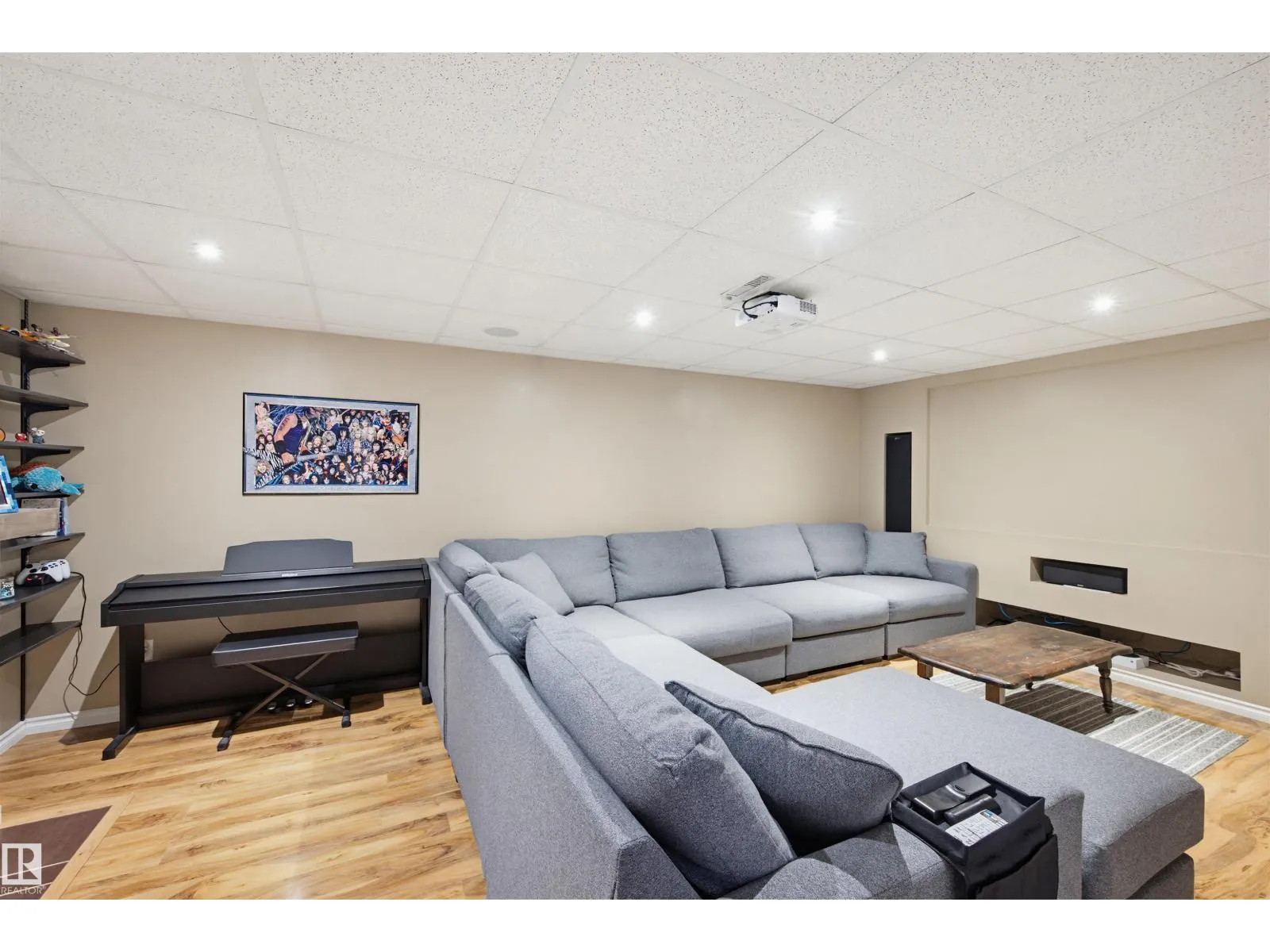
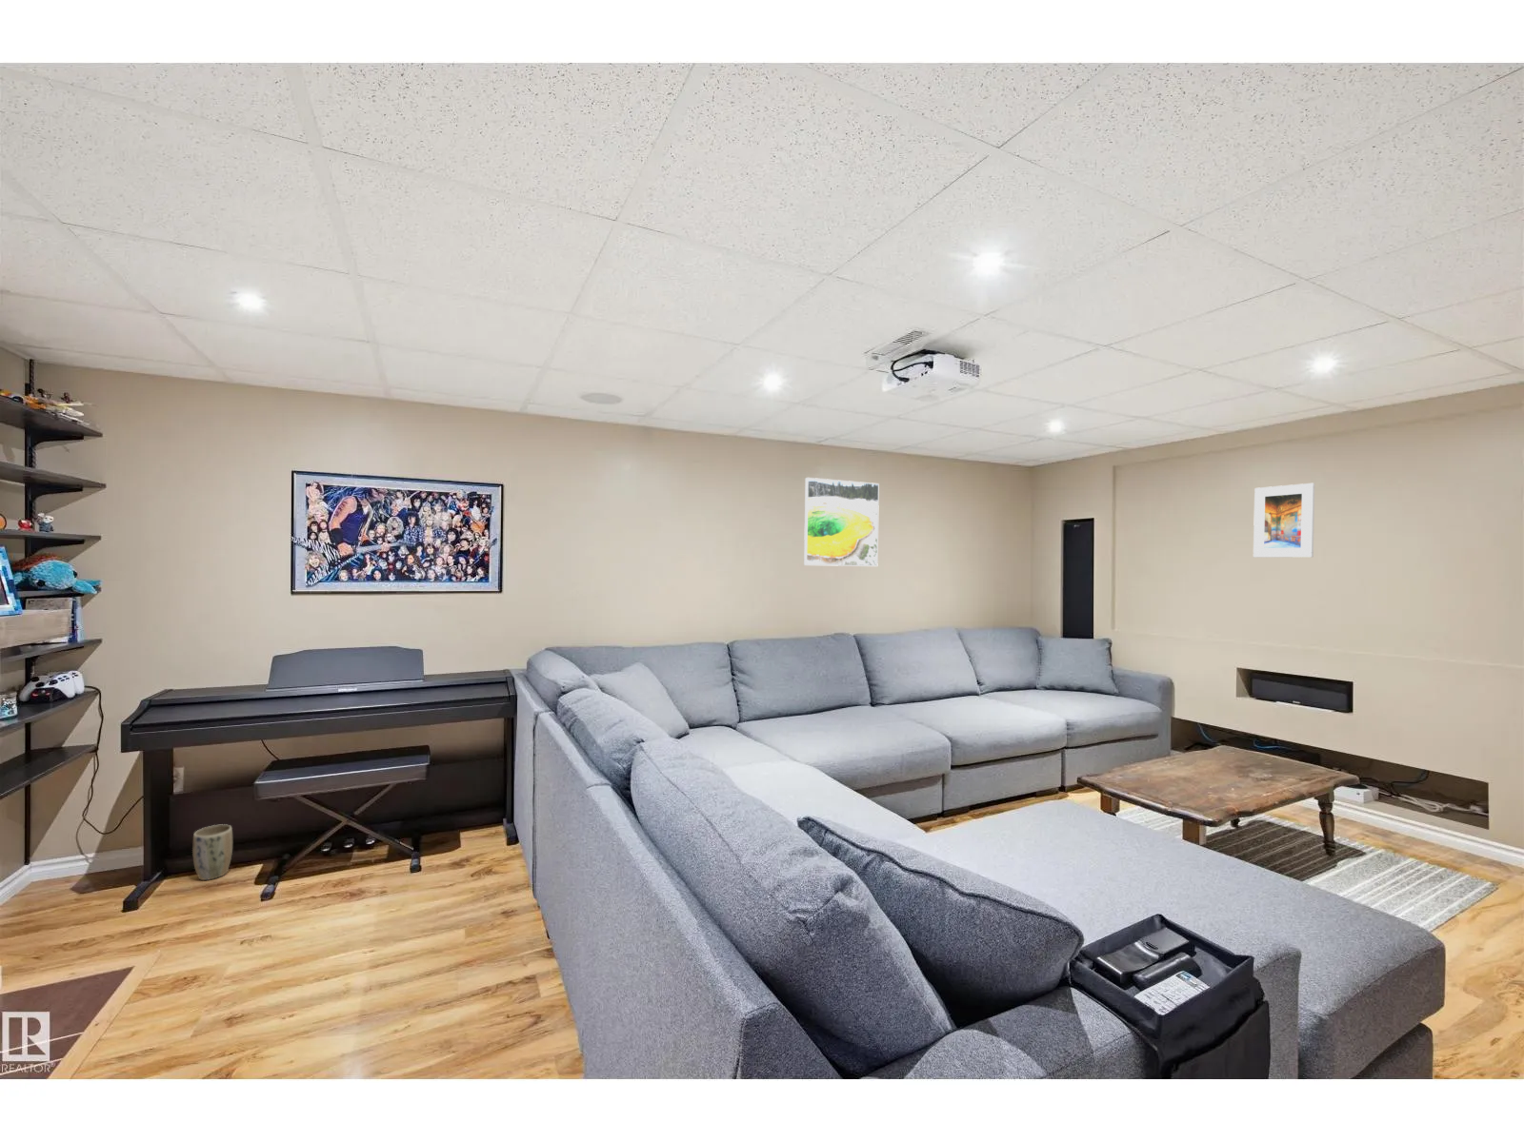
+ plant pot [192,823,233,882]
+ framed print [803,476,880,567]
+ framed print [1253,482,1315,559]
